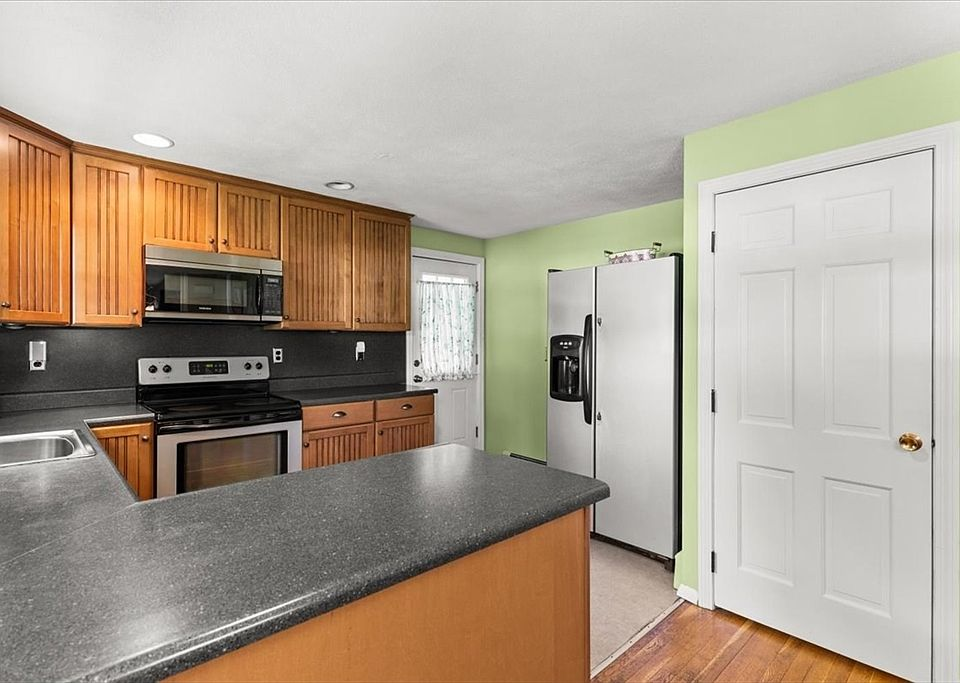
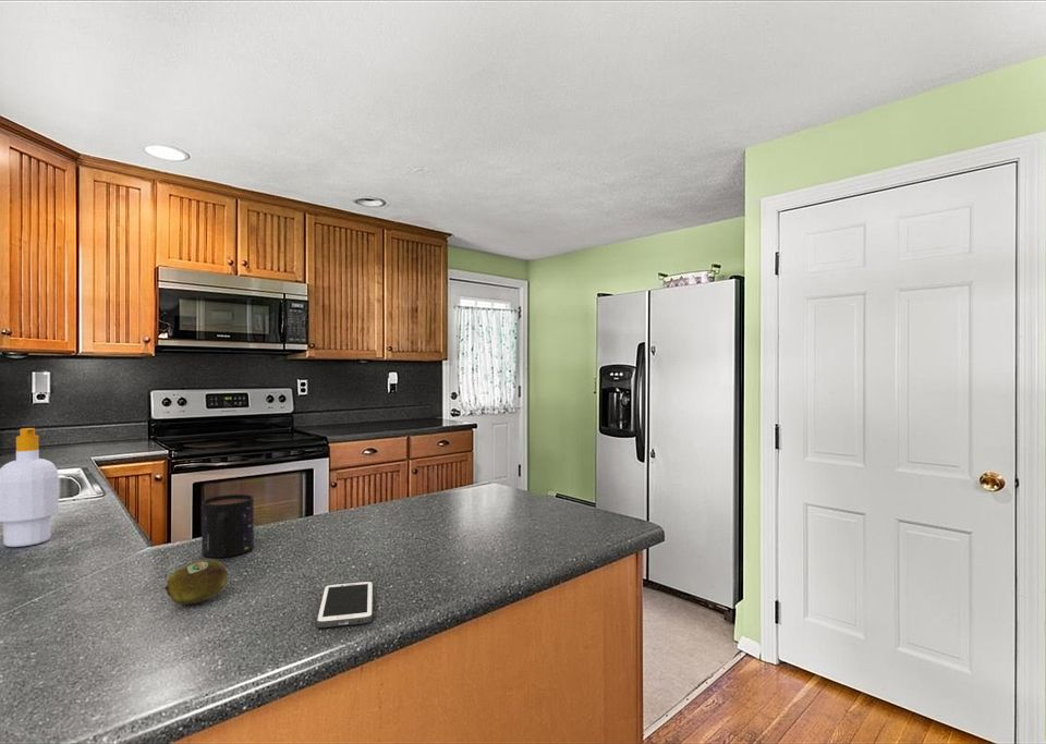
+ soap bottle [0,427,60,548]
+ cell phone [315,580,375,629]
+ fruit [163,559,229,606]
+ mug [200,493,255,559]
